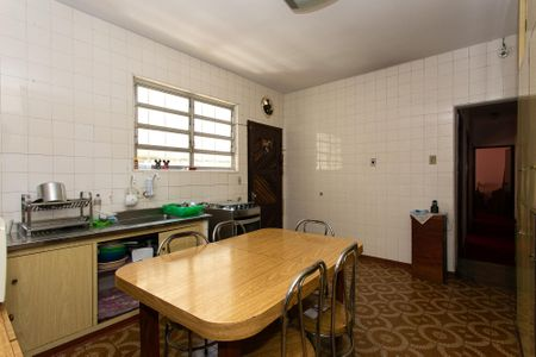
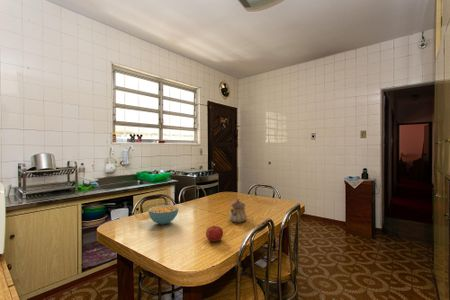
+ teapot [228,198,248,224]
+ fruit [205,224,224,243]
+ cereal bowl [147,204,179,225]
